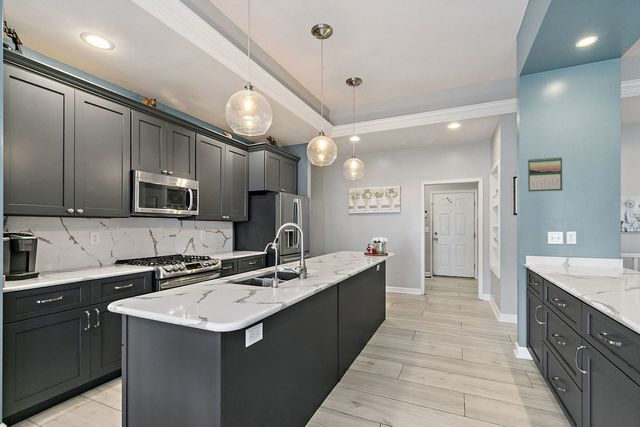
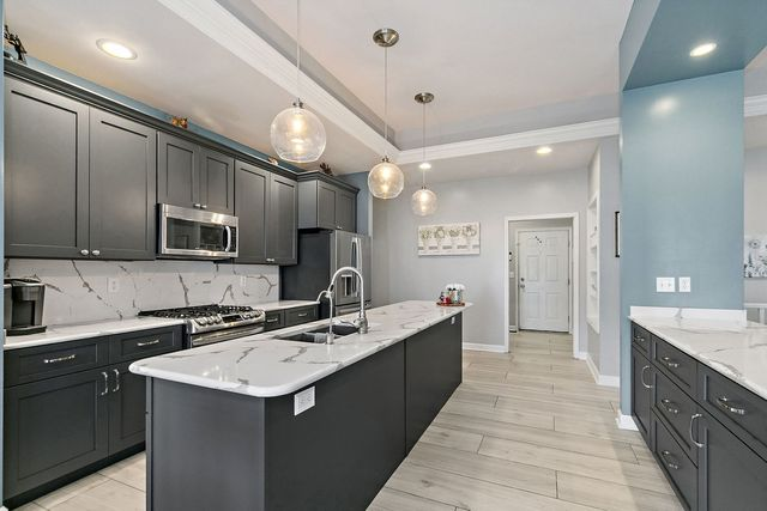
- calendar [527,156,563,193]
